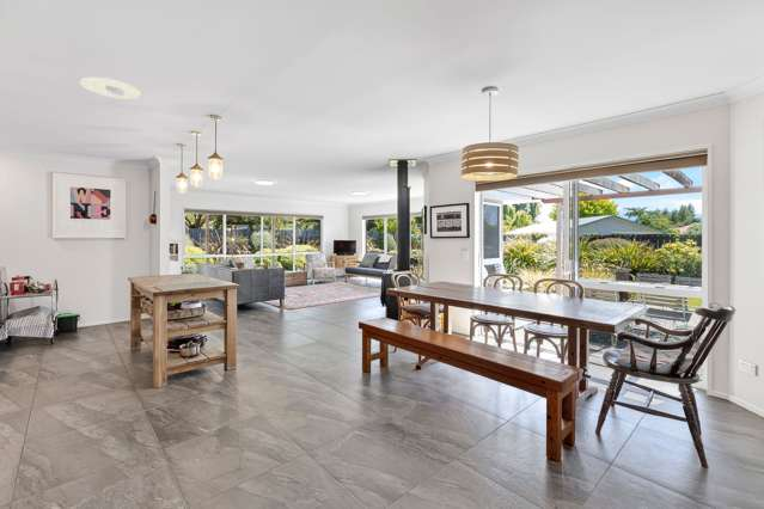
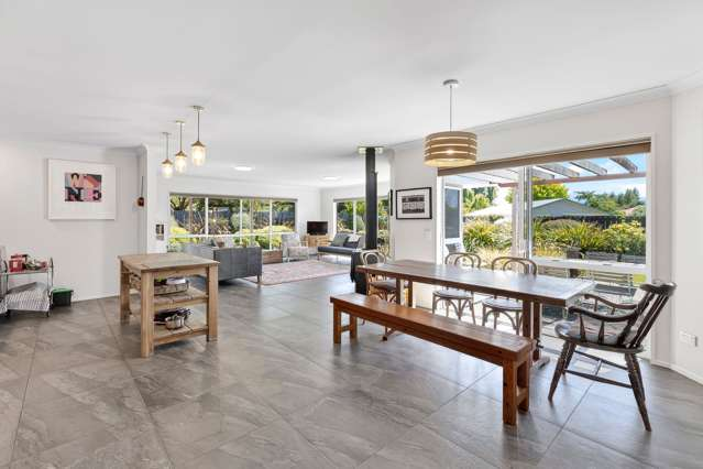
- recessed light [79,76,142,100]
